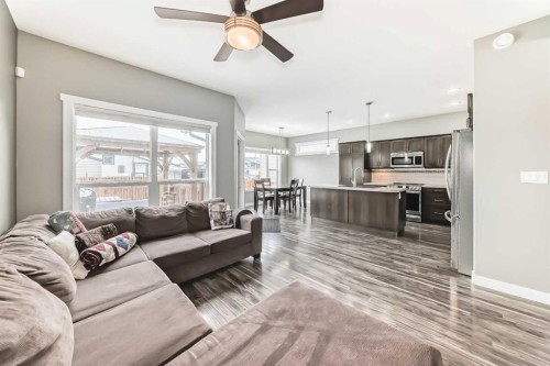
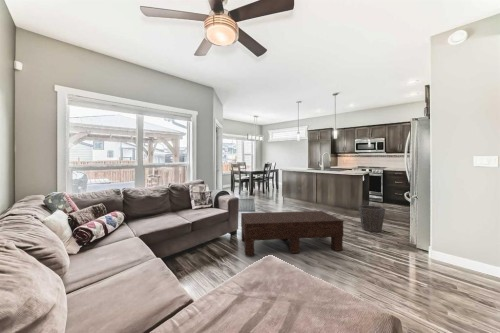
+ waste bin [358,204,386,233]
+ coffee table [240,210,344,256]
